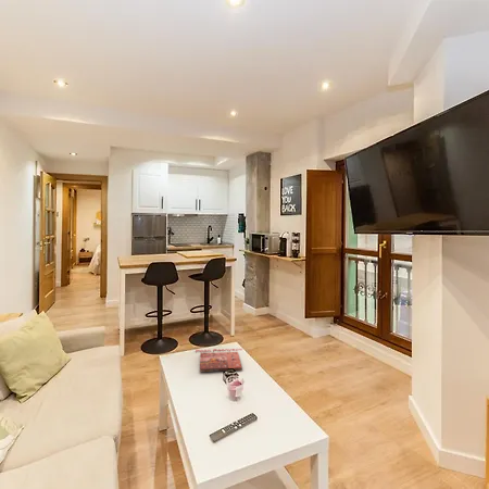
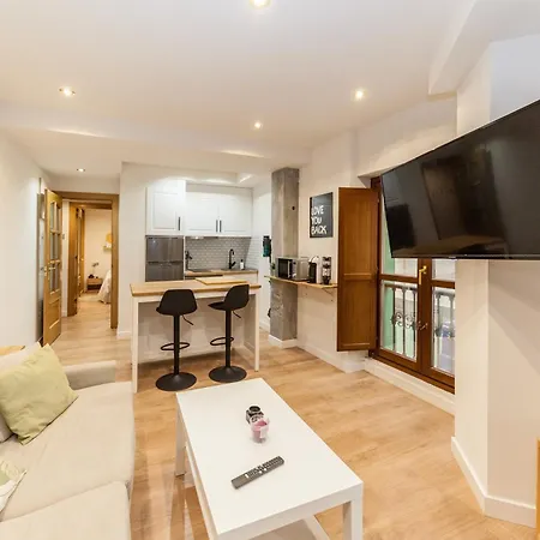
- cover [195,348,243,373]
